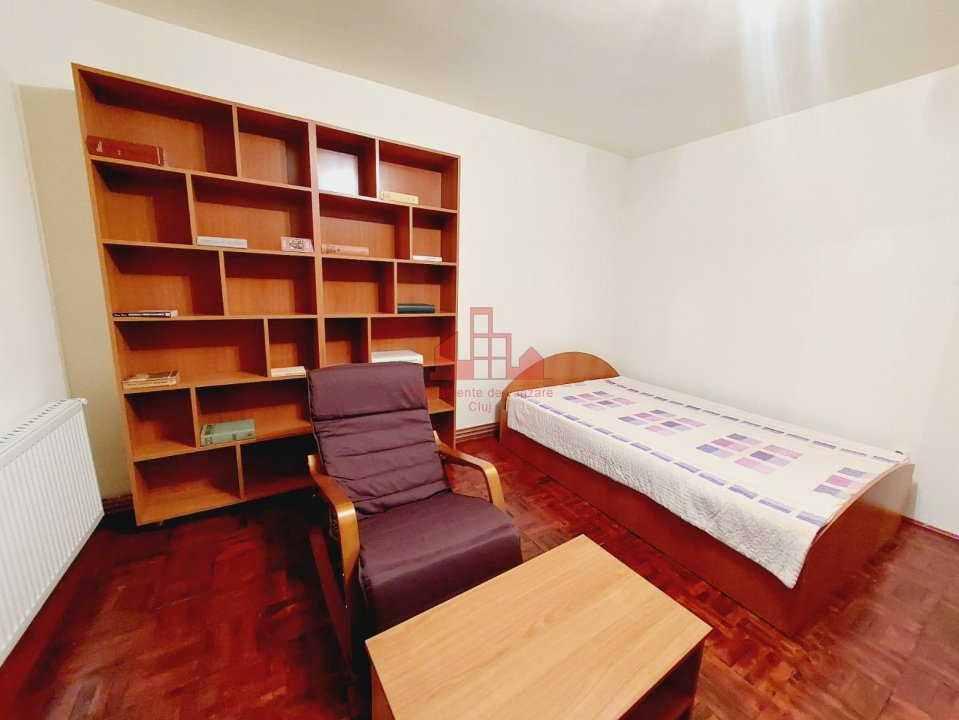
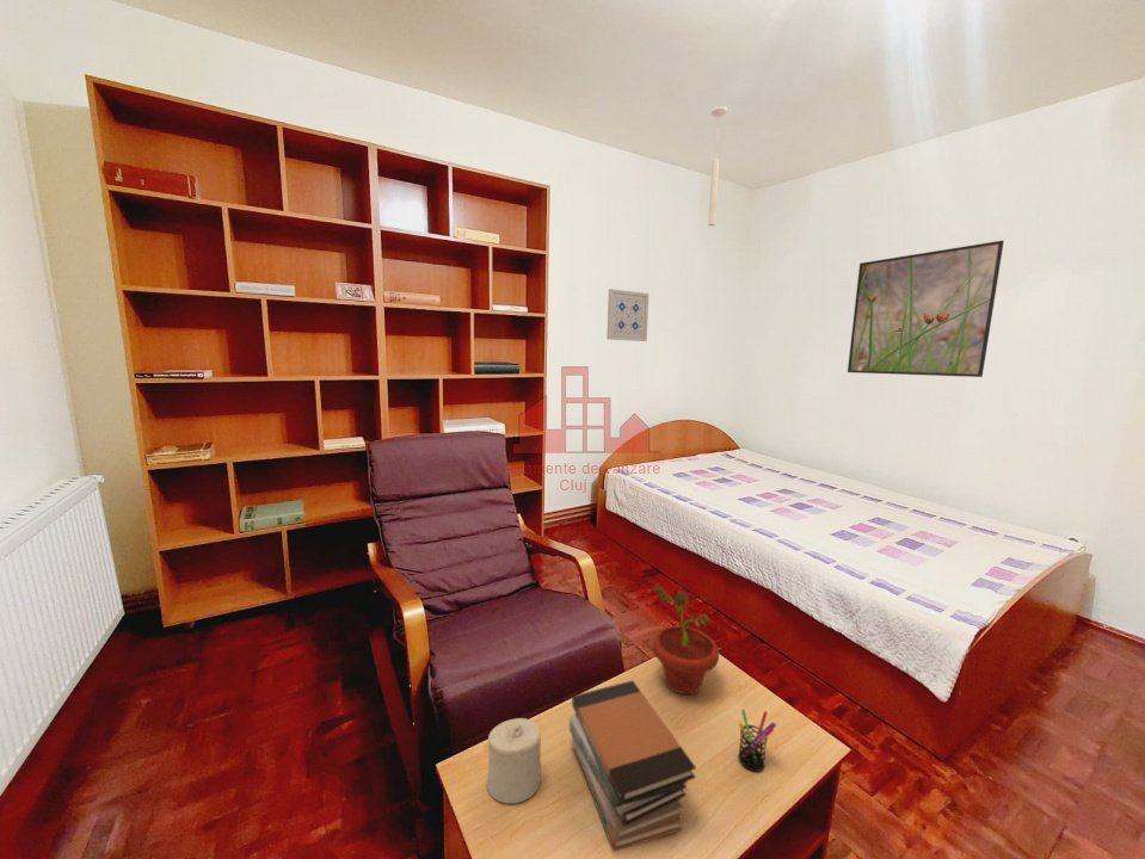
+ ceiling light [707,105,728,227]
+ candle [486,717,542,804]
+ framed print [847,240,1005,378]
+ wall art [605,288,650,342]
+ book stack [568,679,697,853]
+ potted plant [652,585,720,696]
+ pen holder [737,709,777,772]
